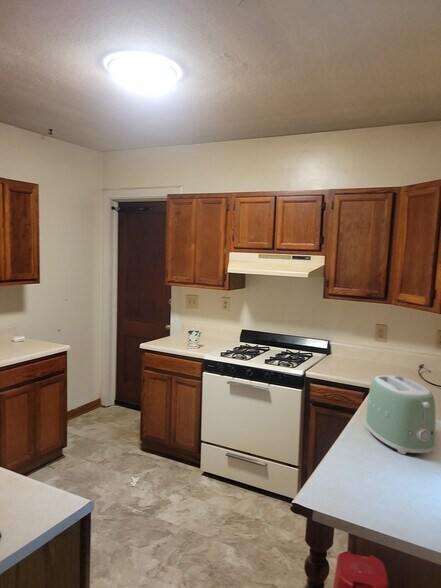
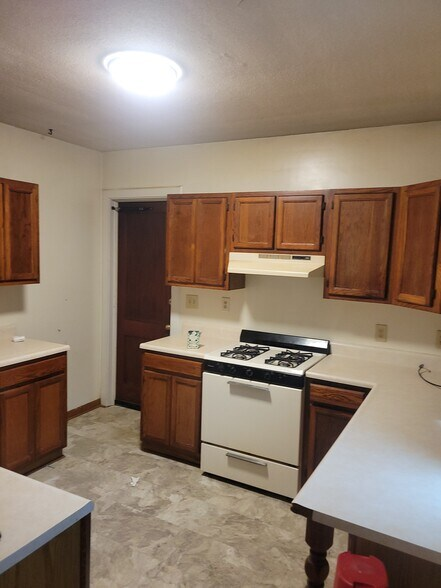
- toaster [364,374,437,455]
